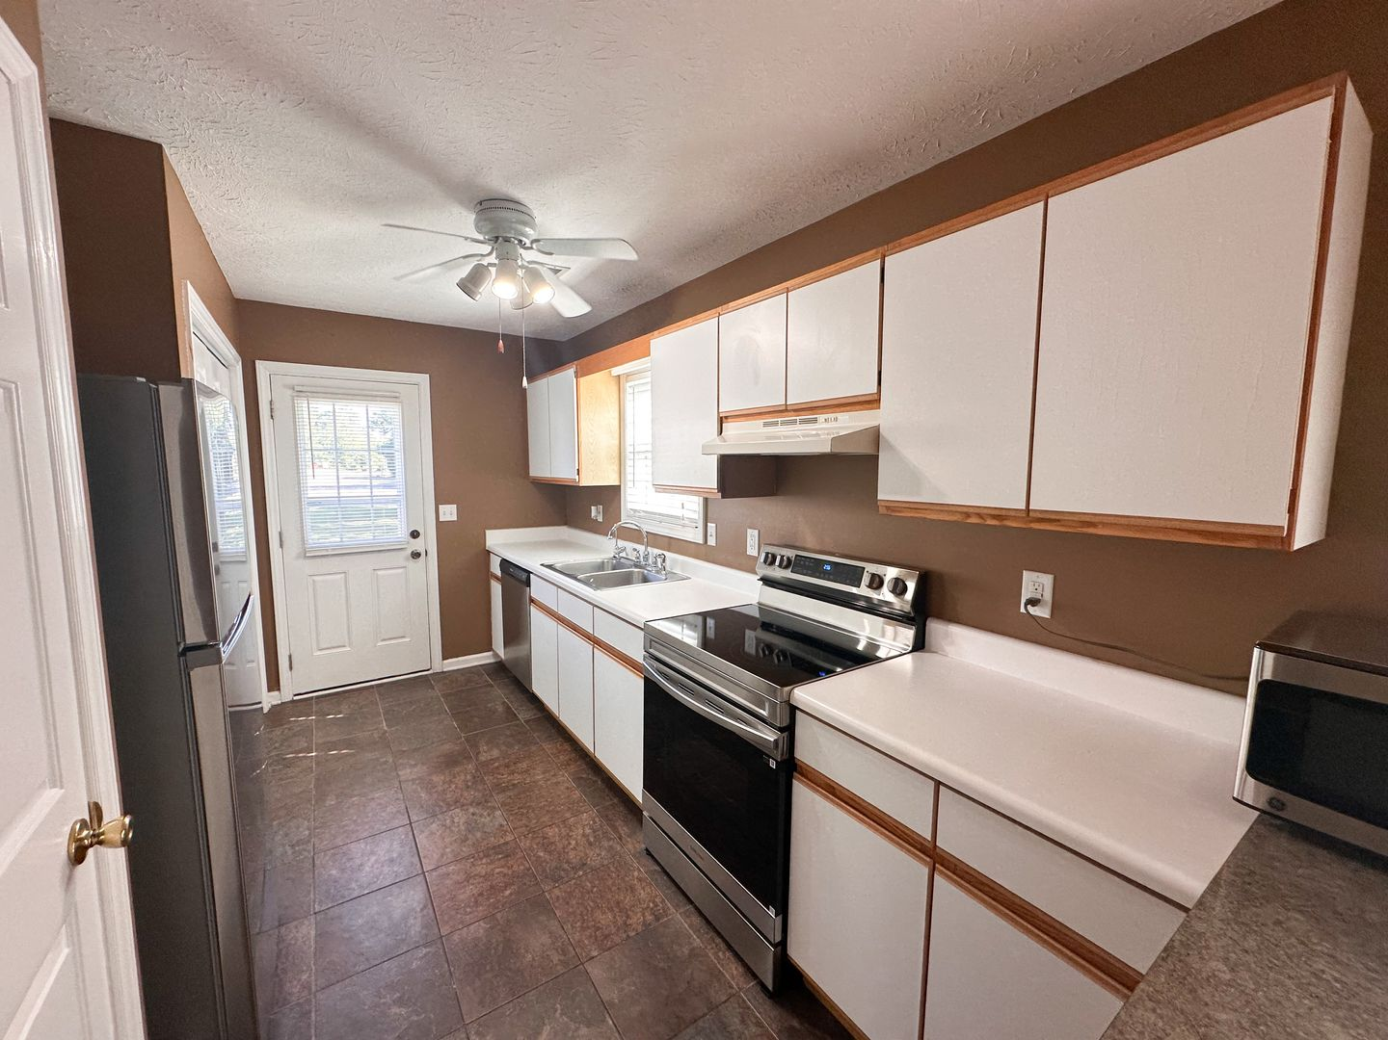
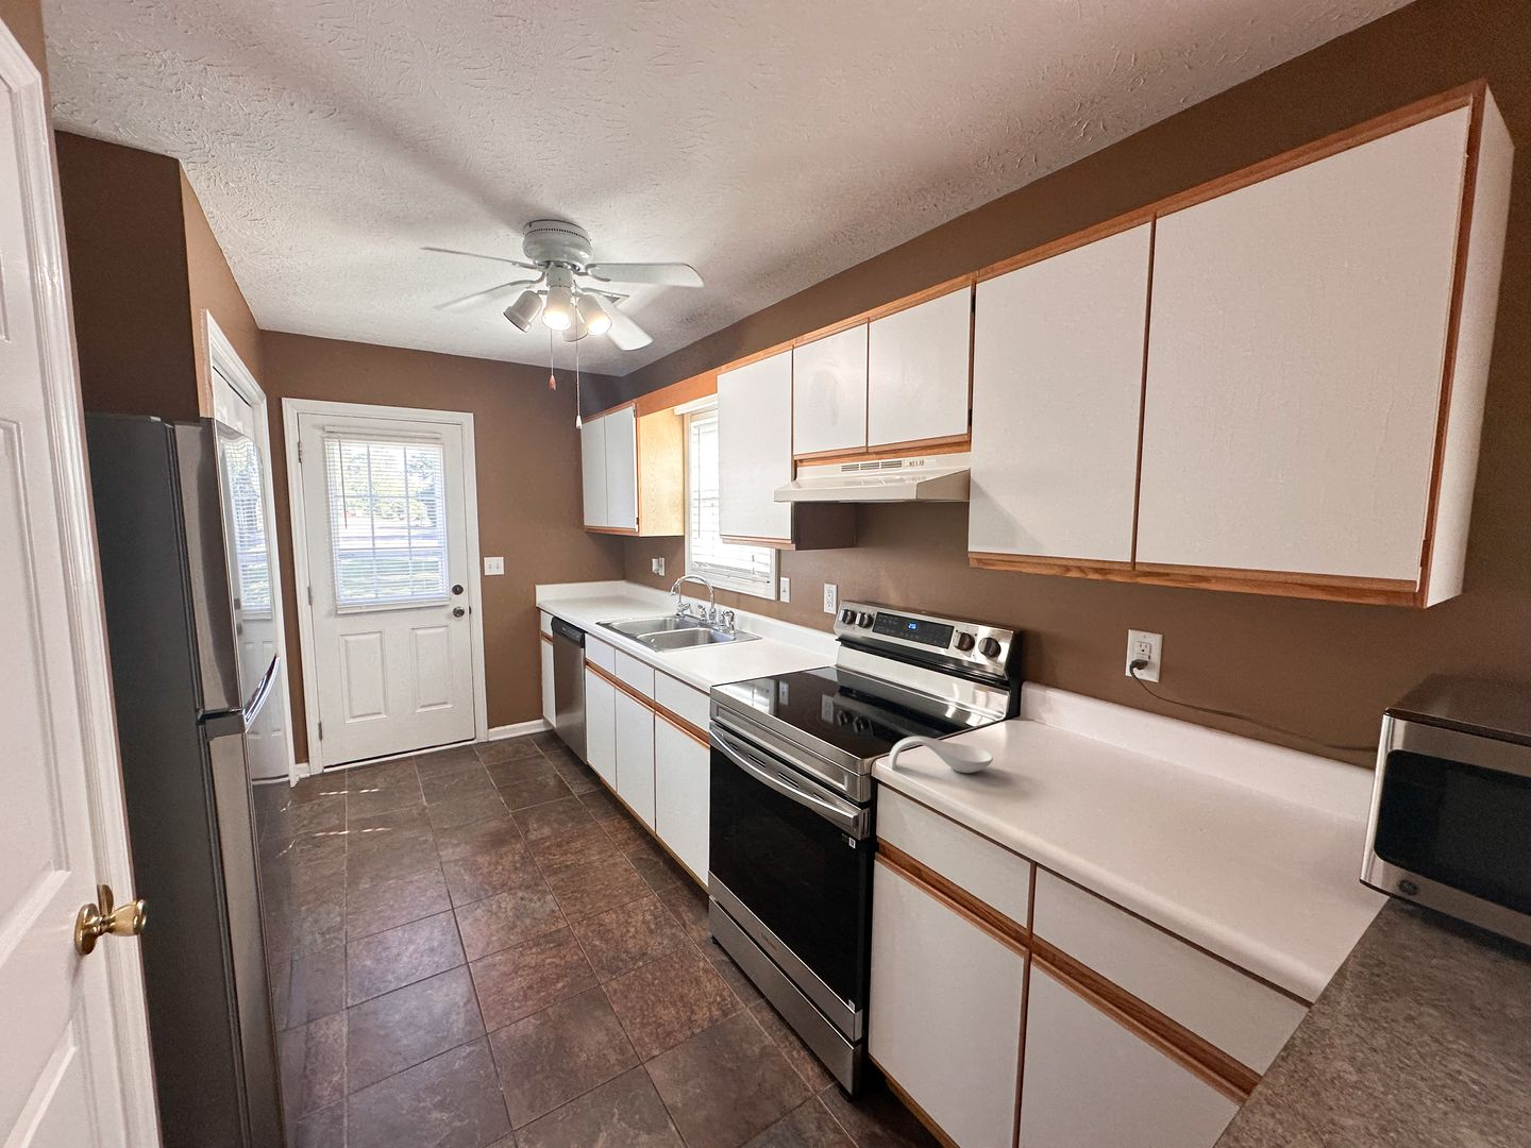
+ spoon rest [887,736,995,774]
